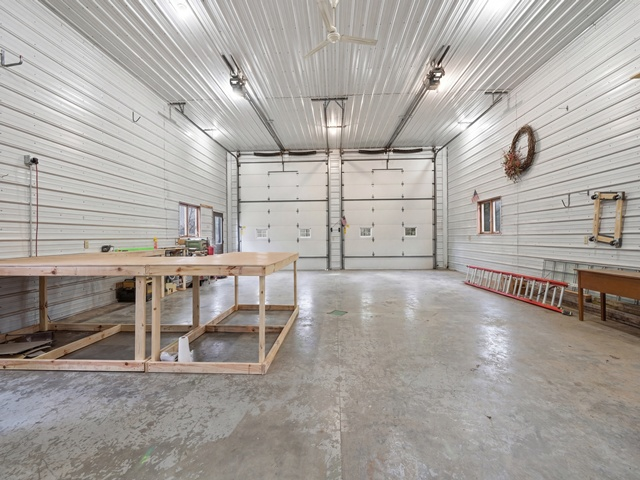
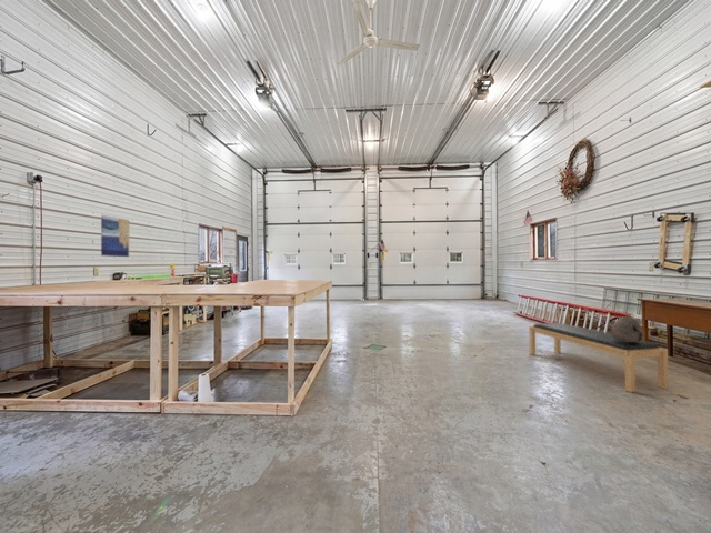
+ wall art [100,214,130,258]
+ bench [528,322,669,393]
+ clay pot [610,315,645,343]
